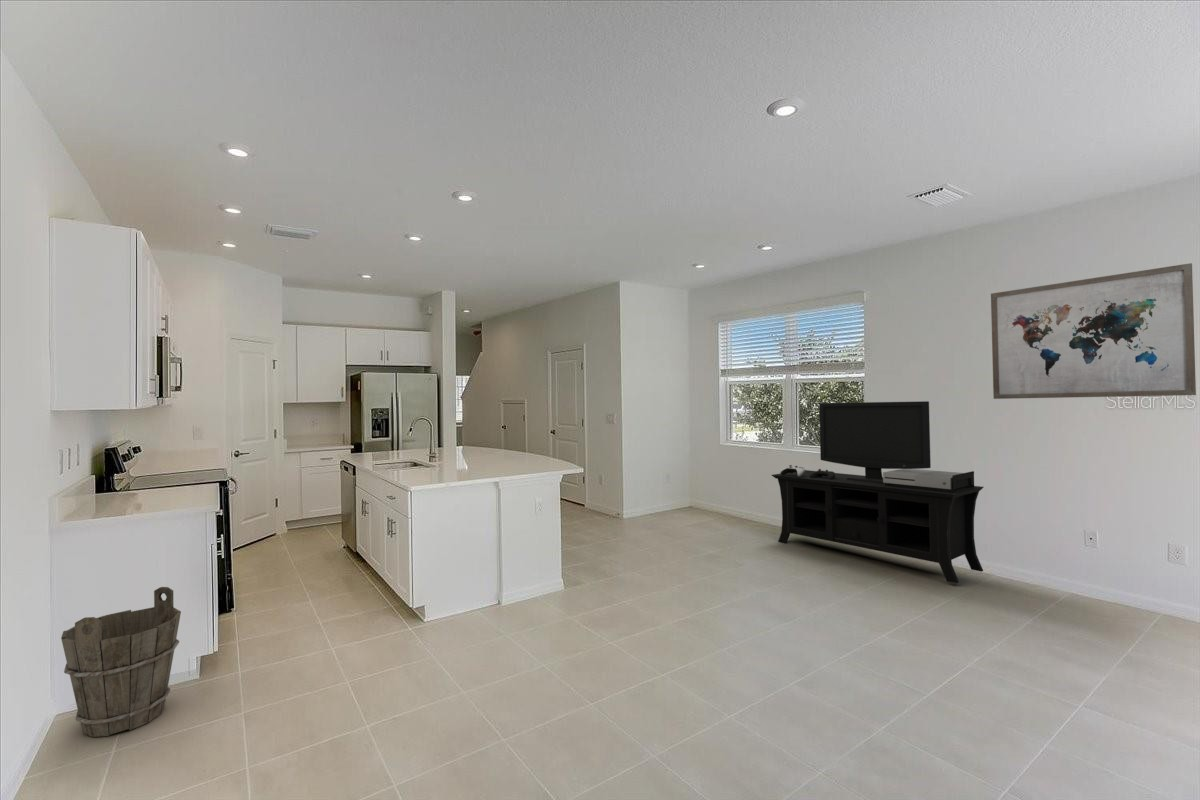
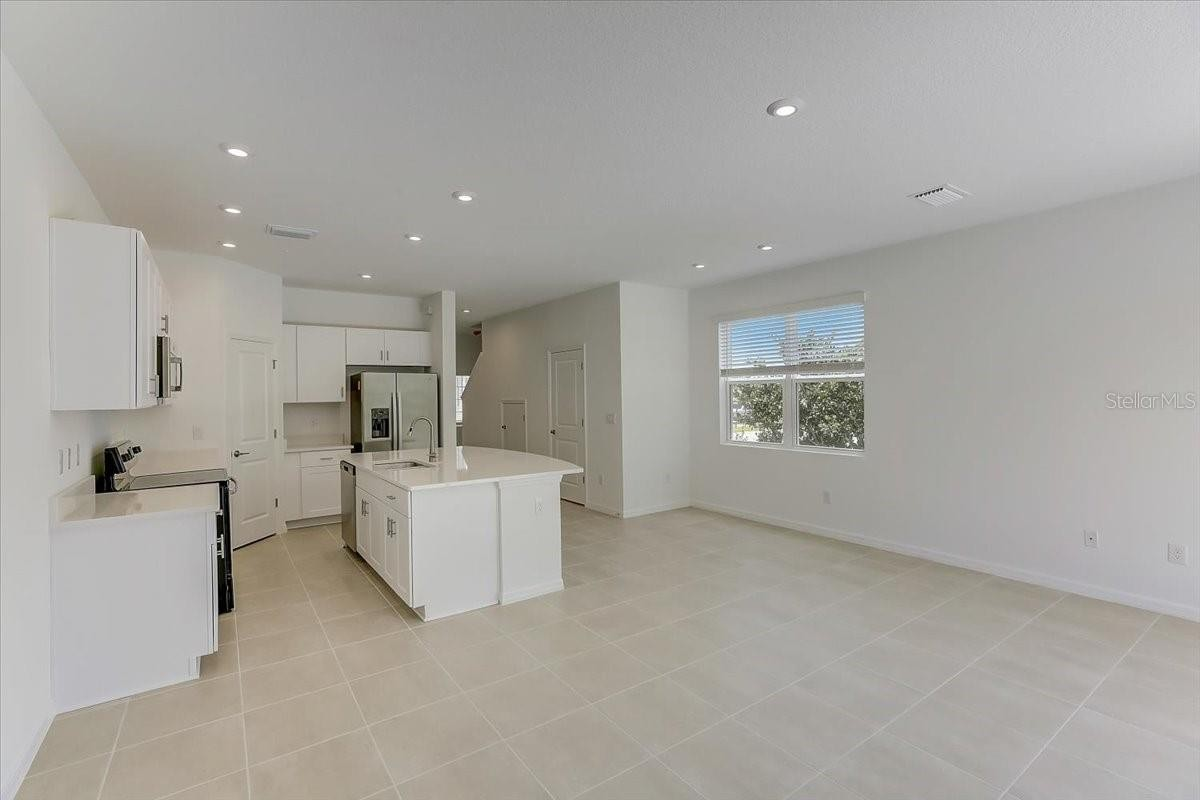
- bucket [60,586,182,738]
- media console [771,400,985,585]
- wall art [990,262,1197,400]
